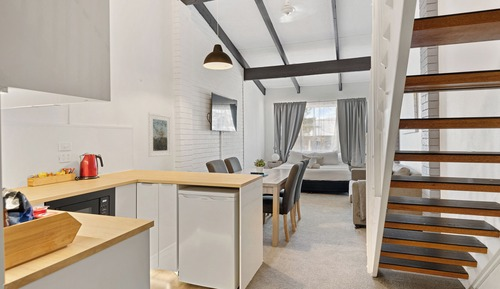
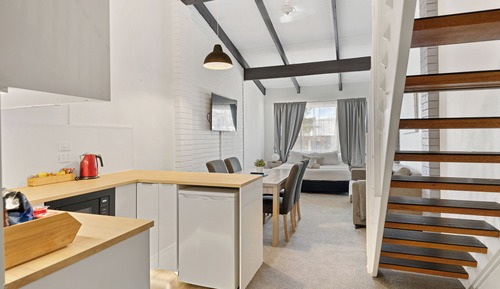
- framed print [147,112,172,158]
